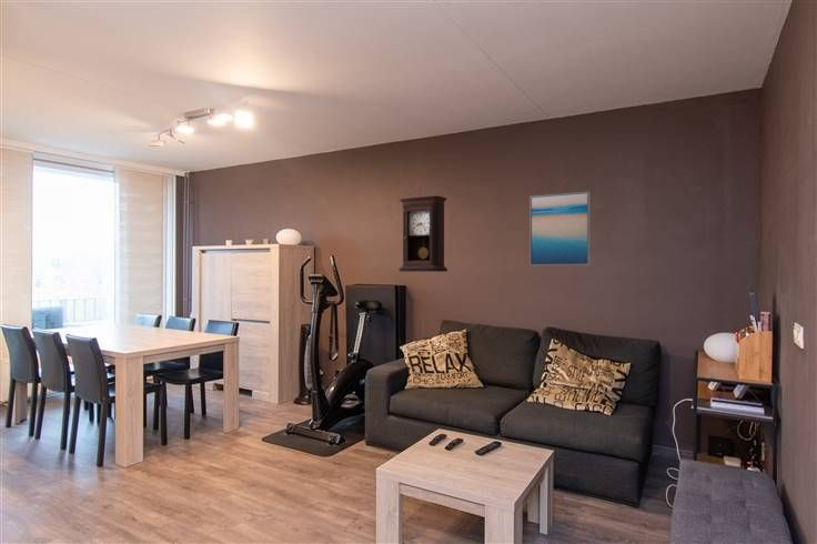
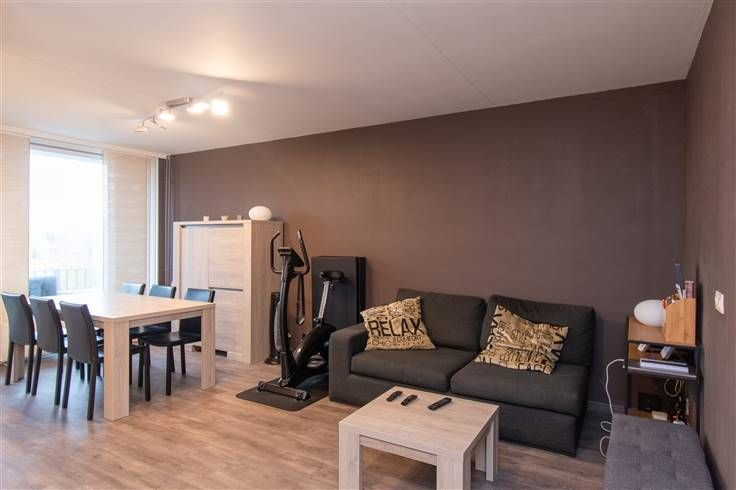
- wall art [528,190,592,266]
- pendulum clock [397,194,448,273]
